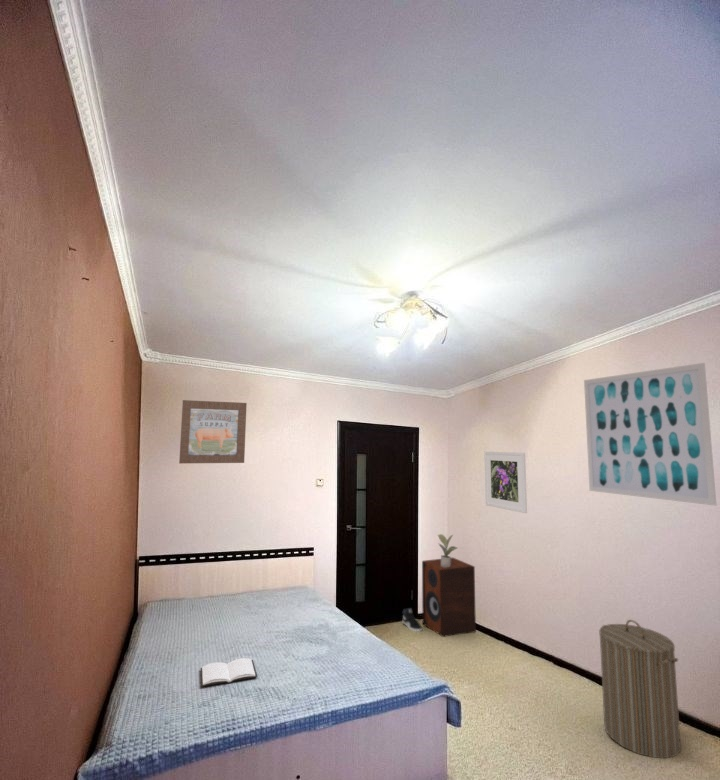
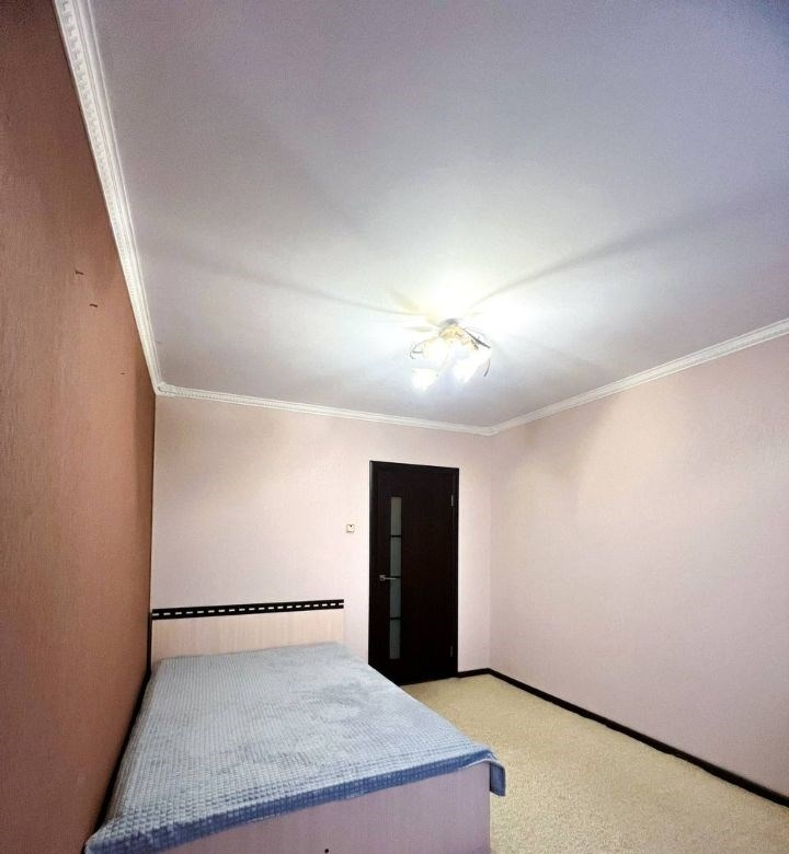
- wall art [178,399,248,464]
- potted plant [437,533,458,567]
- wall art [583,362,717,507]
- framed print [484,451,528,514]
- laundry hamper [598,619,682,759]
- book [200,657,258,687]
- speaker [421,557,477,638]
- sneaker [401,607,423,632]
